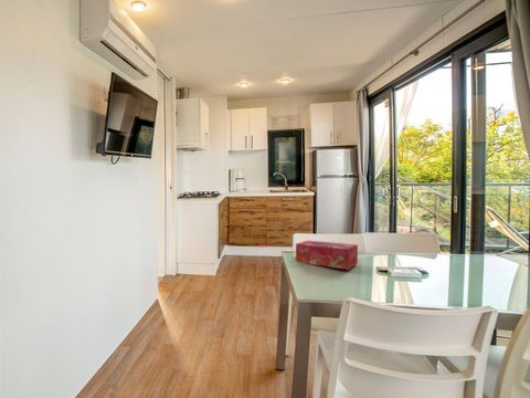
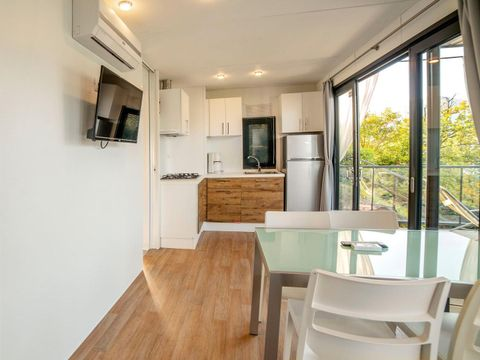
- tissue box [295,239,359,271]
